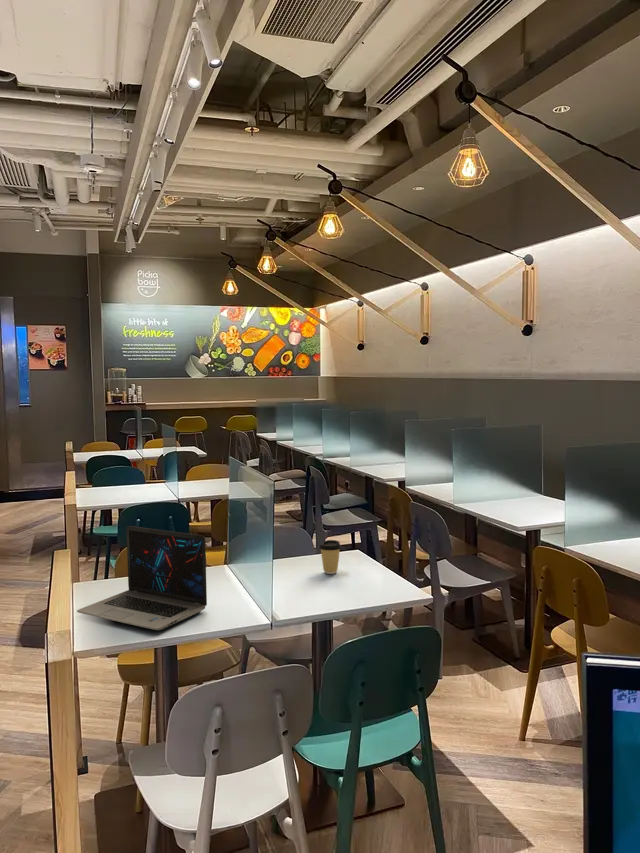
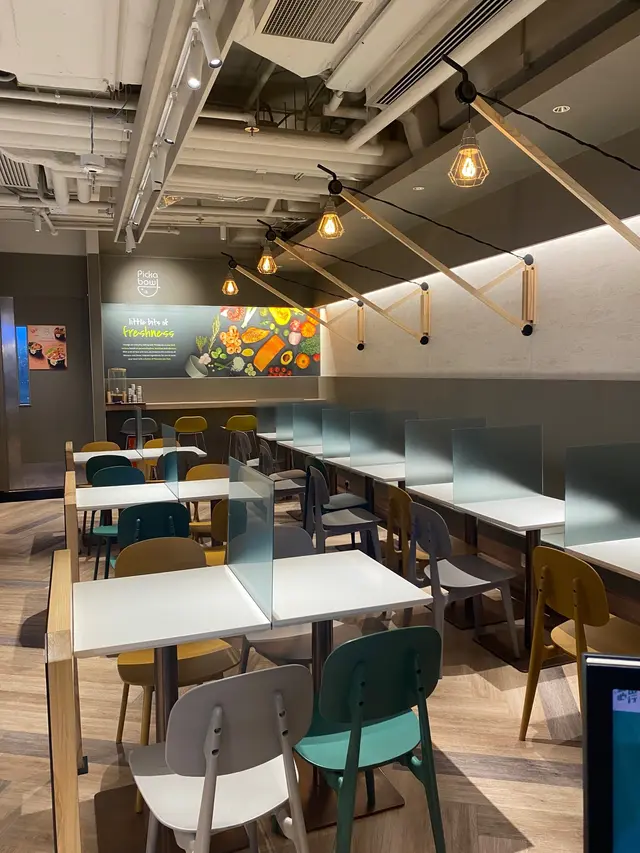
- coffee cup [318,539,343,575]
- laptop [76,525,208,631]
